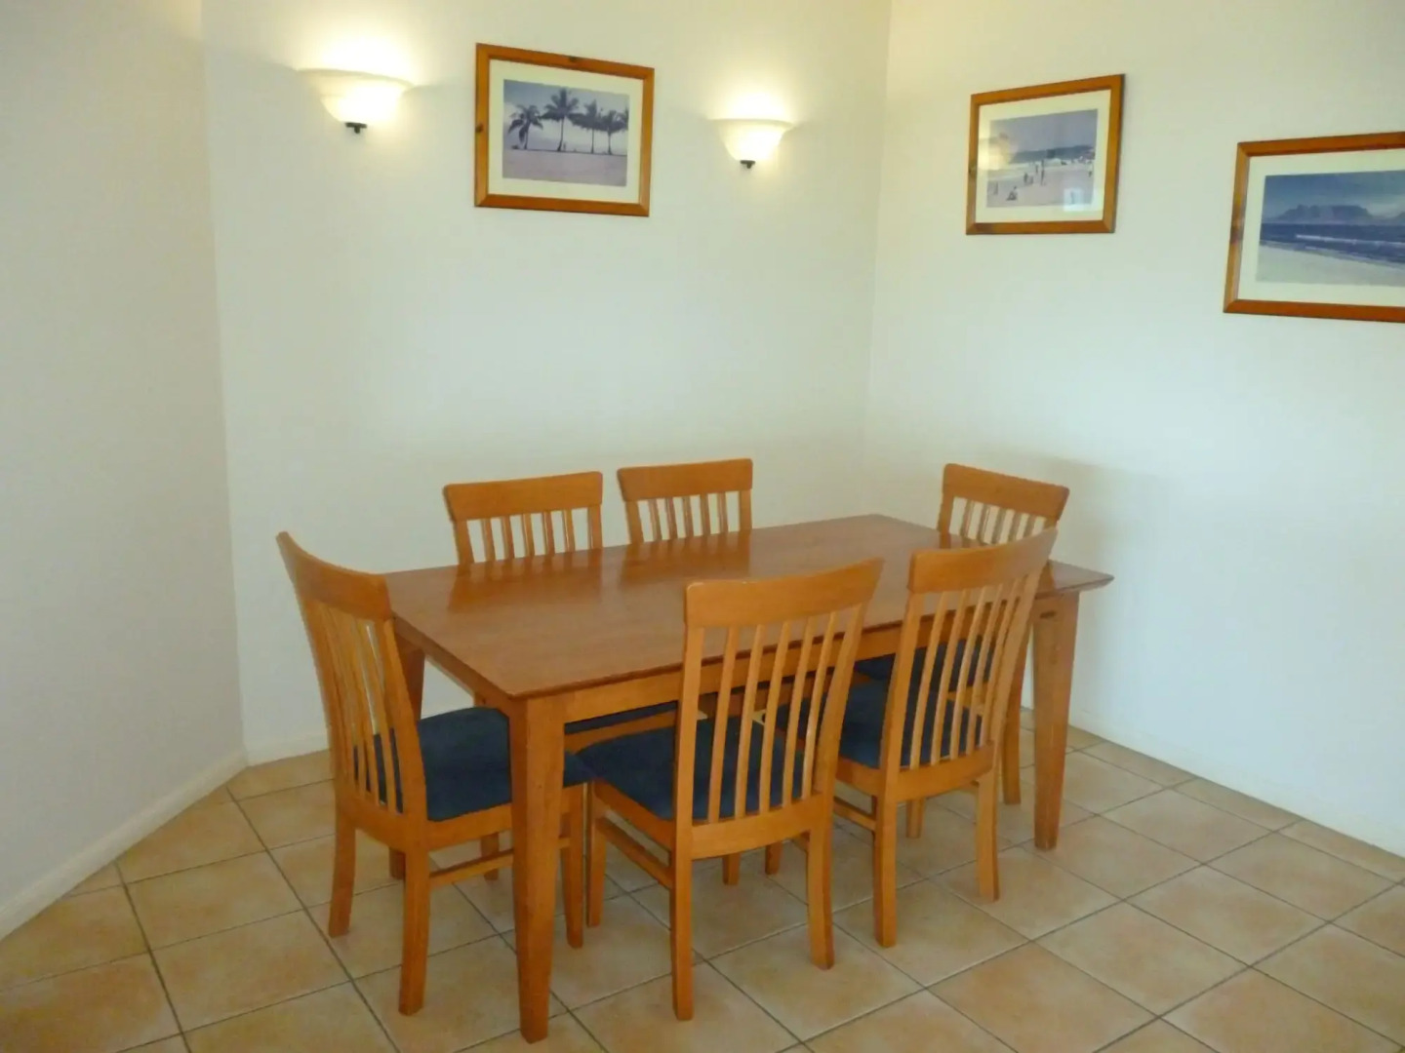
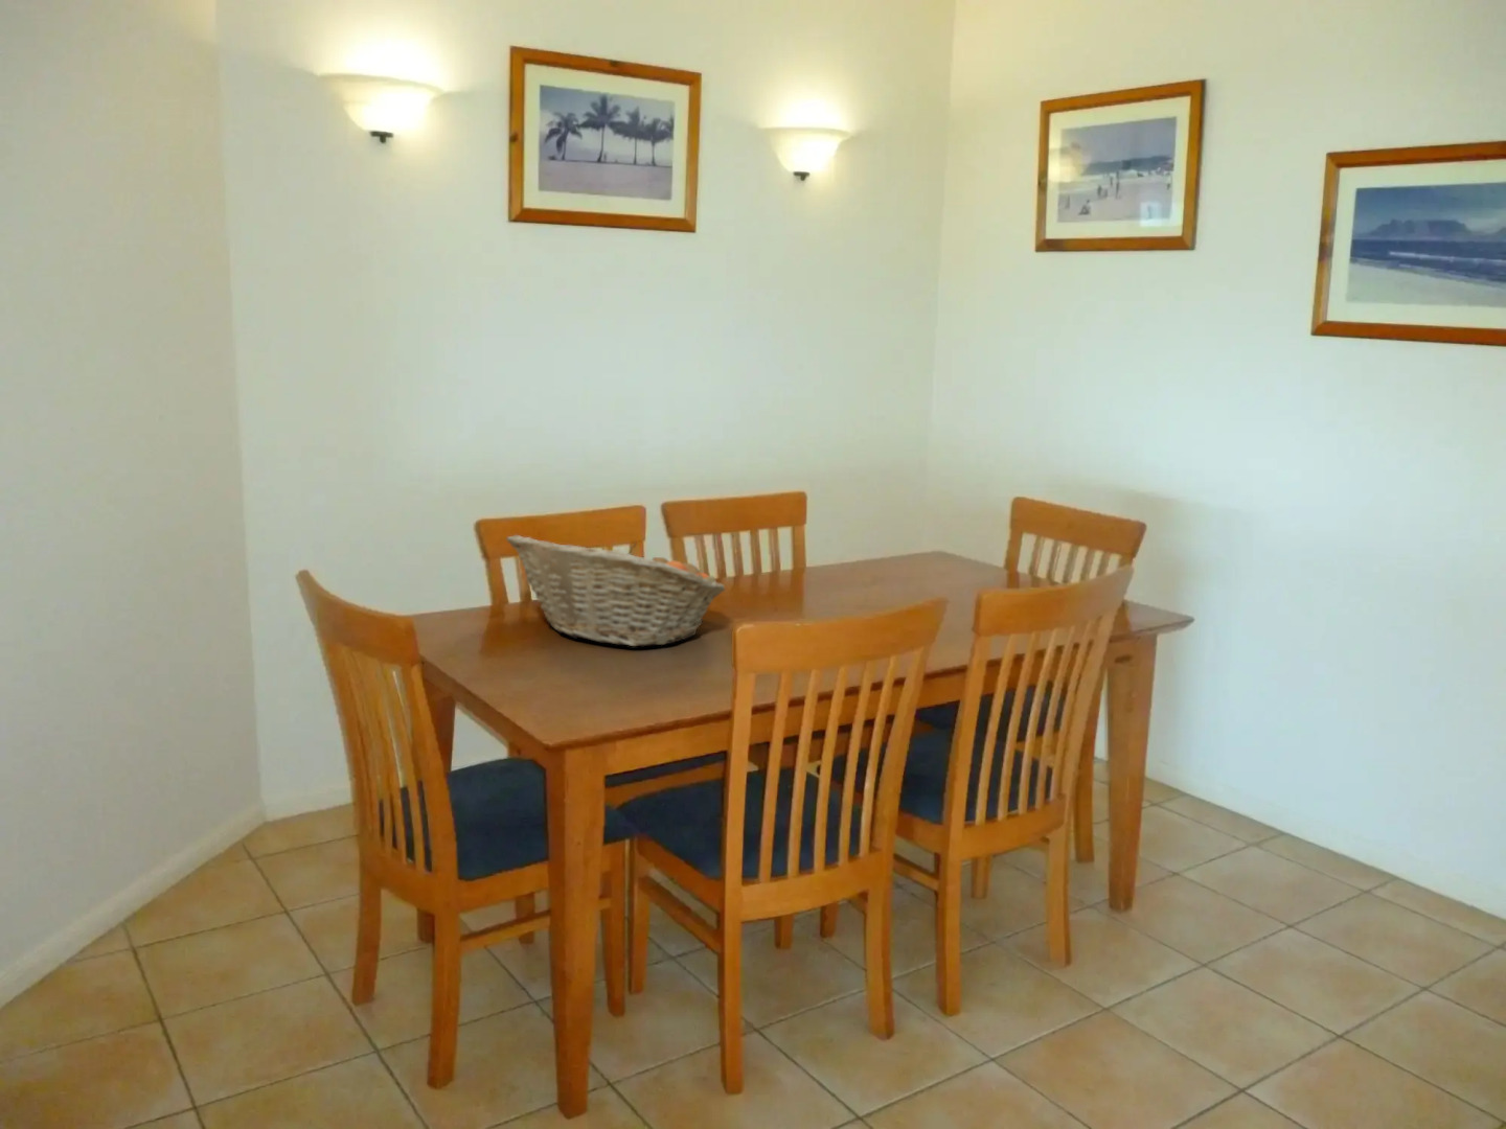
+ fruit basket [505,534,727,648]
